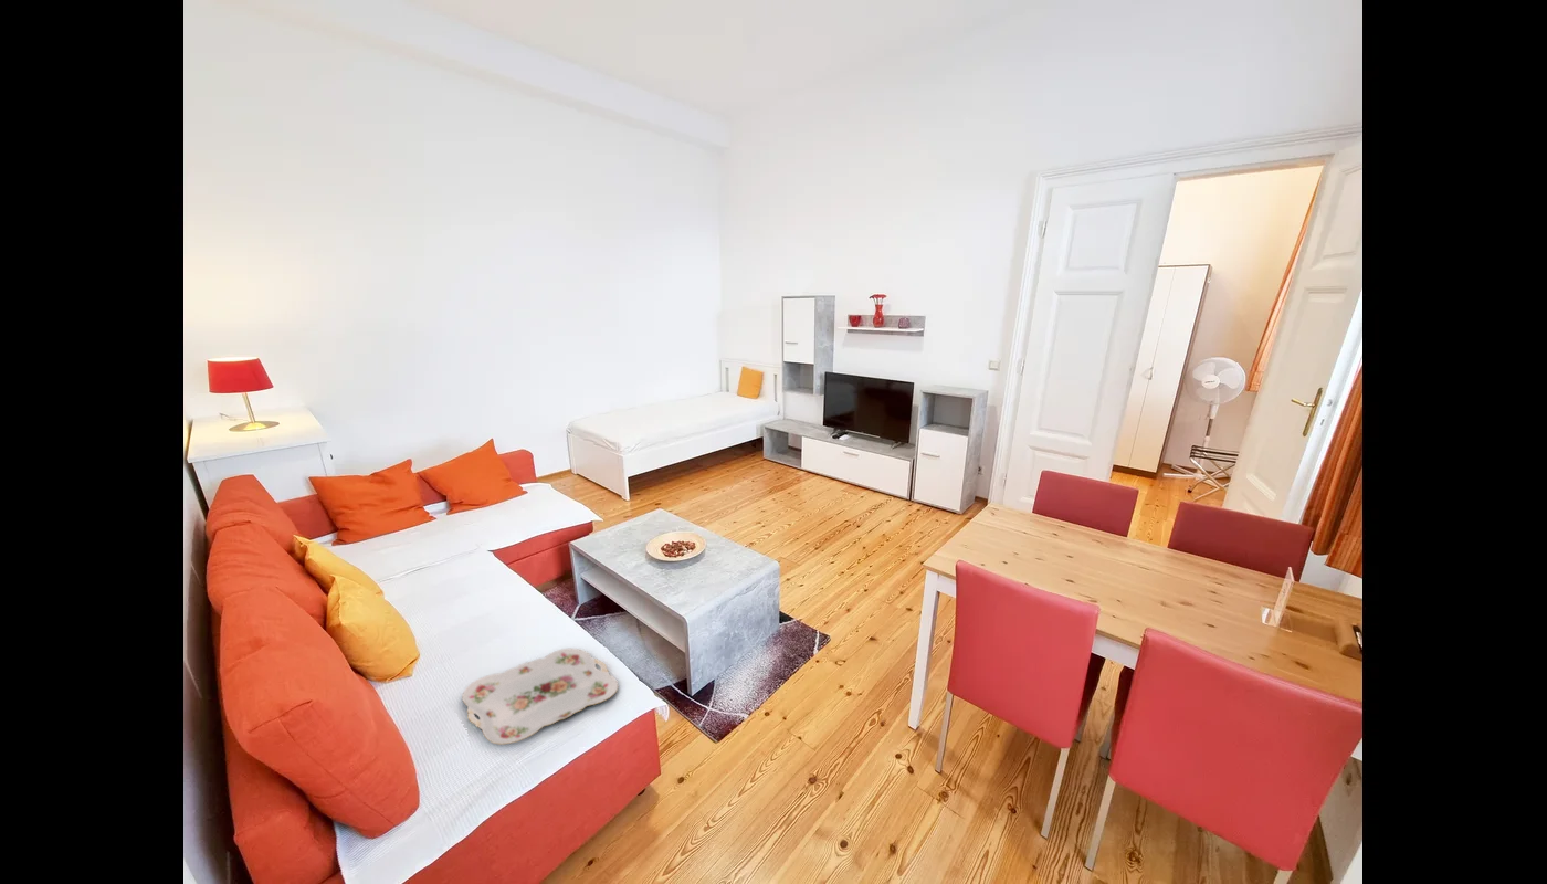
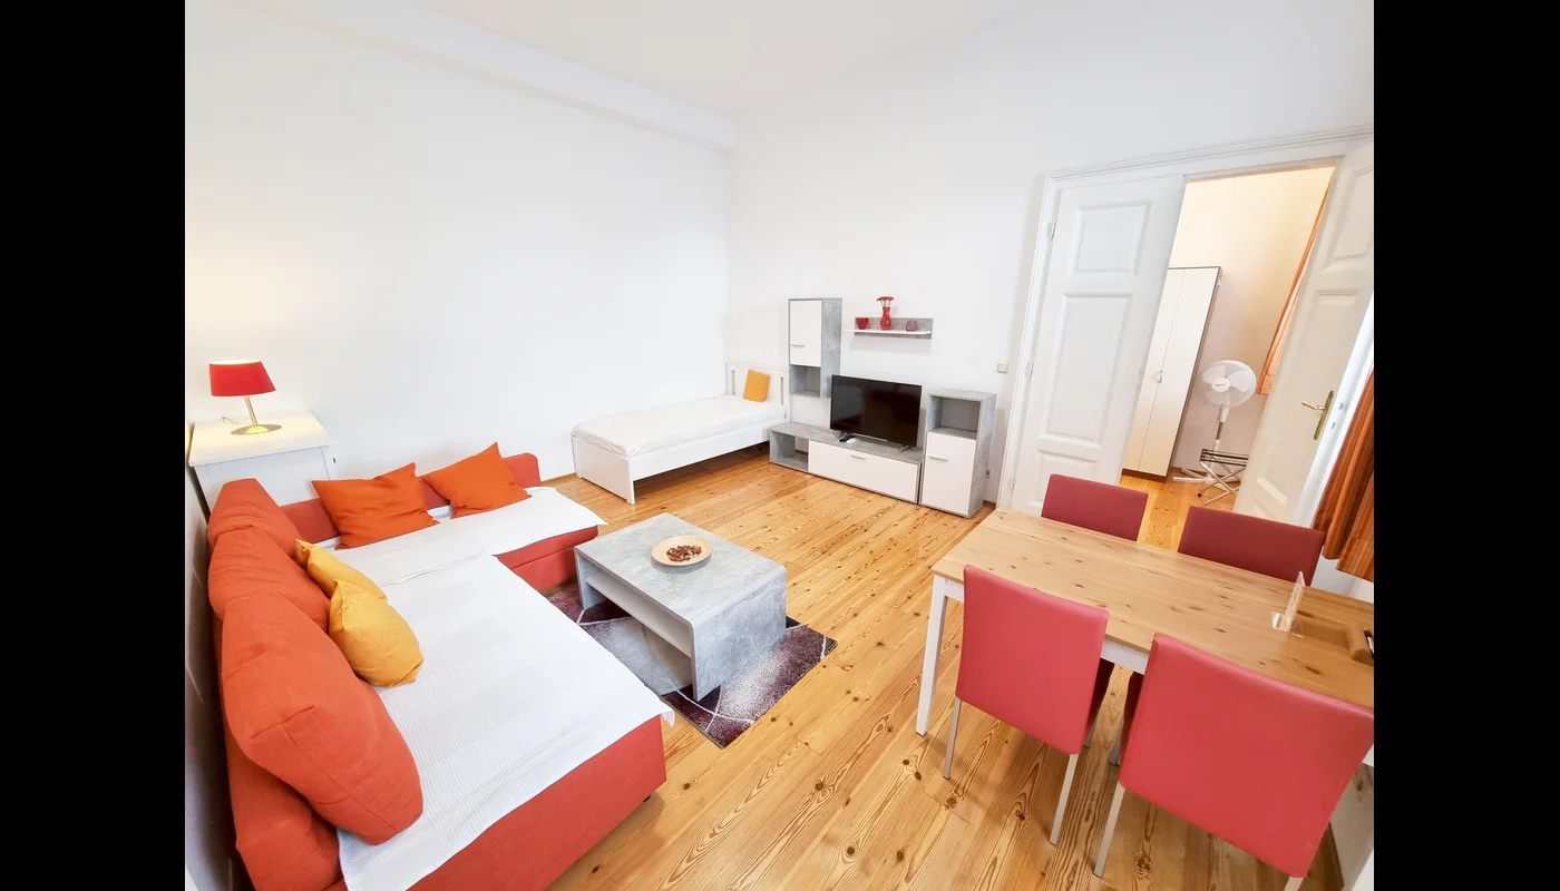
- serving tray [461,648,619,746]
